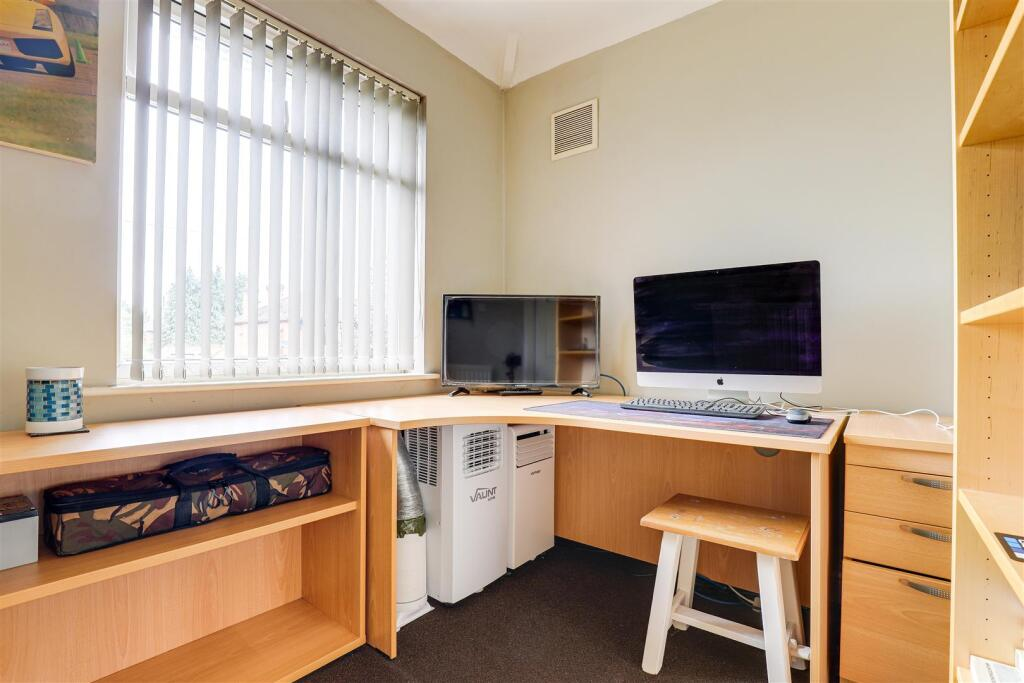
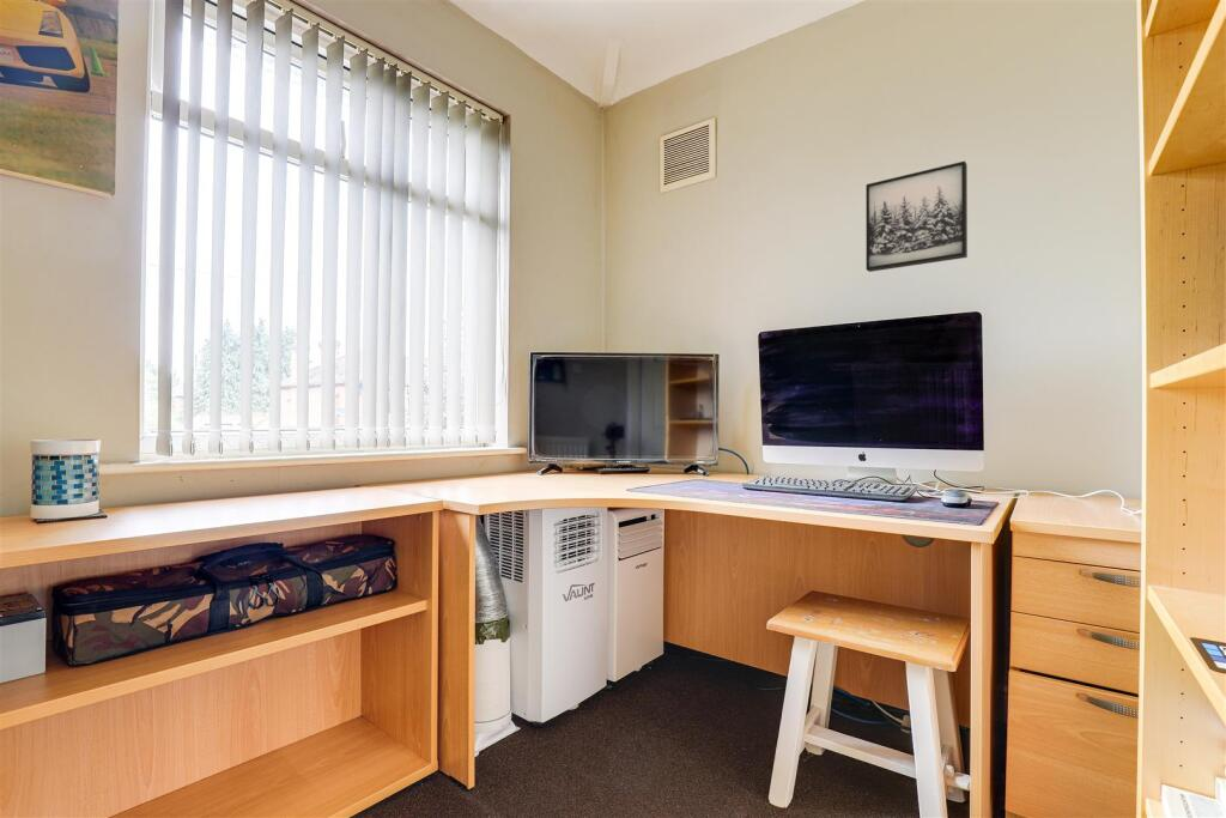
+ wall art [864,160,969,273]
